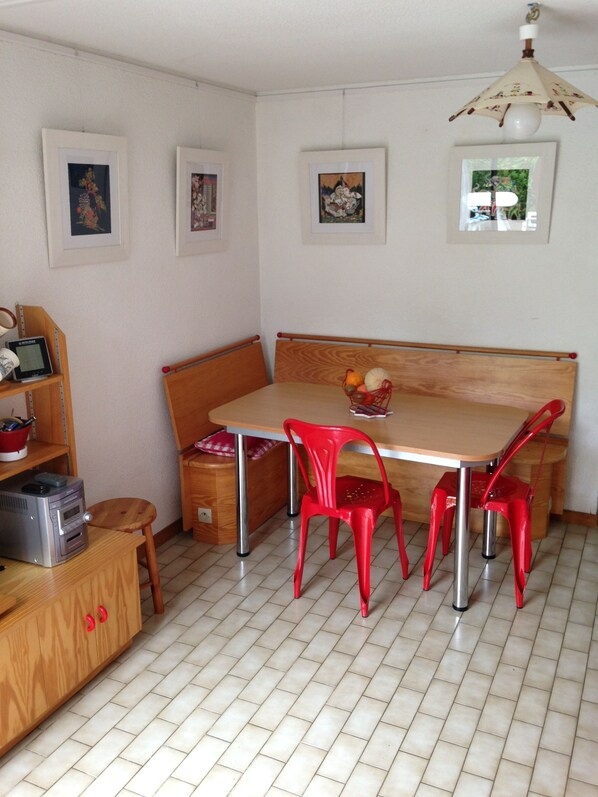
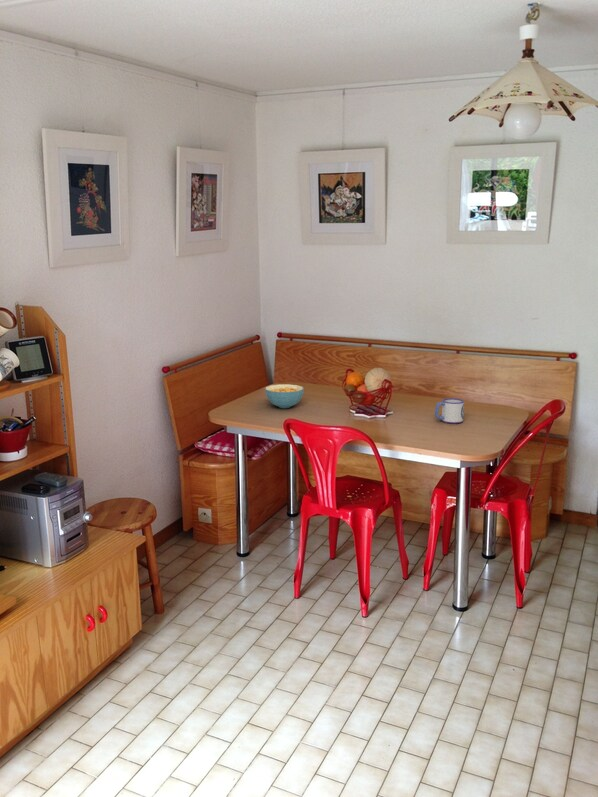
+ cereal bowl [264,383,305,409]
+ mug [434,397,465,424]
